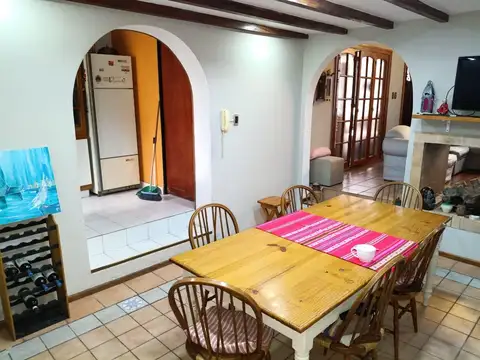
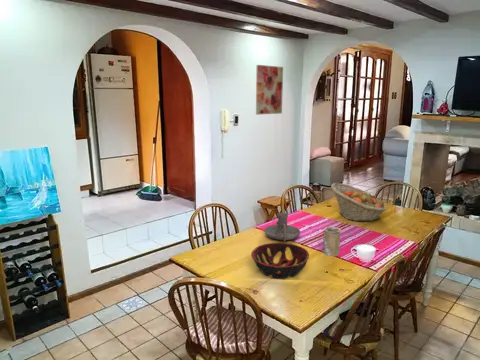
+ wall art [255,64,284,115]
+ fruit basket [330,182,387,222]
+ mug [323,226,342,257]
+ candle holder [263,212,301,242]
+ decorative bowl [250,242,310,280]
